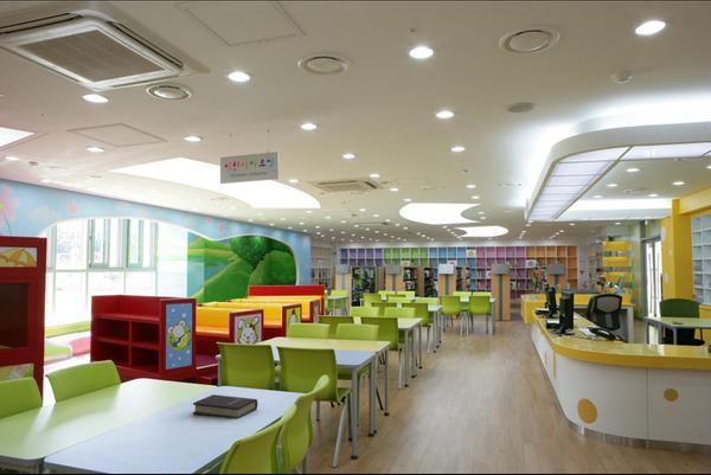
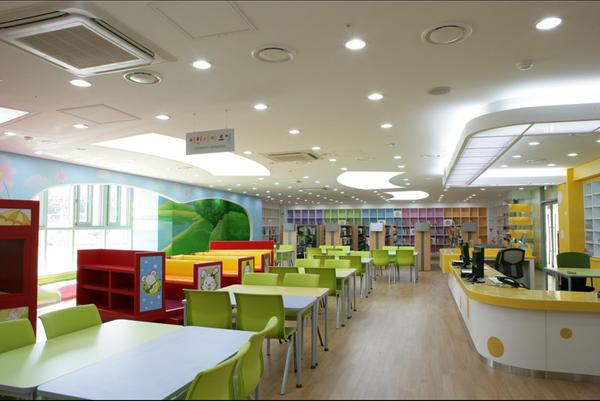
- book [192,393,258,419]
